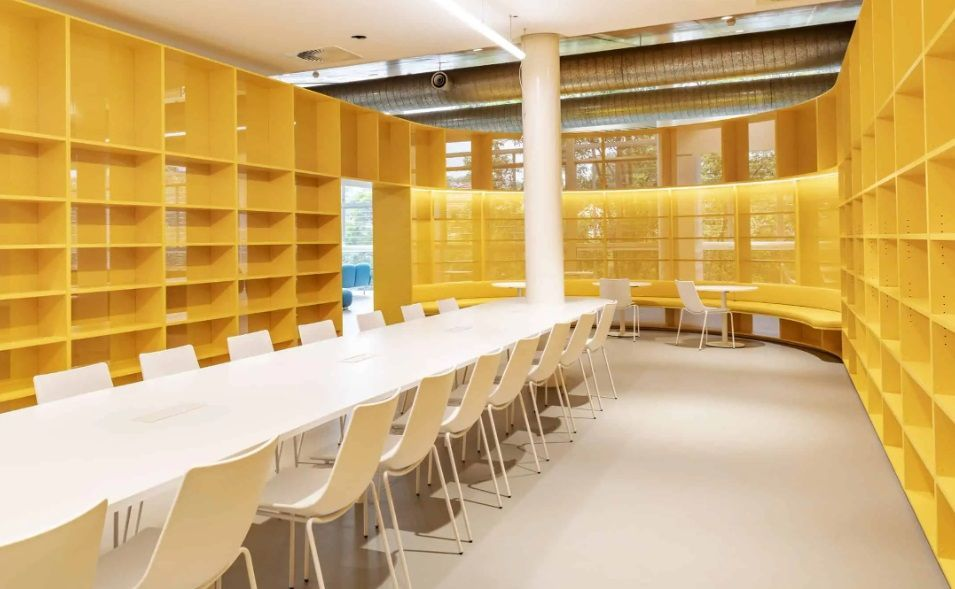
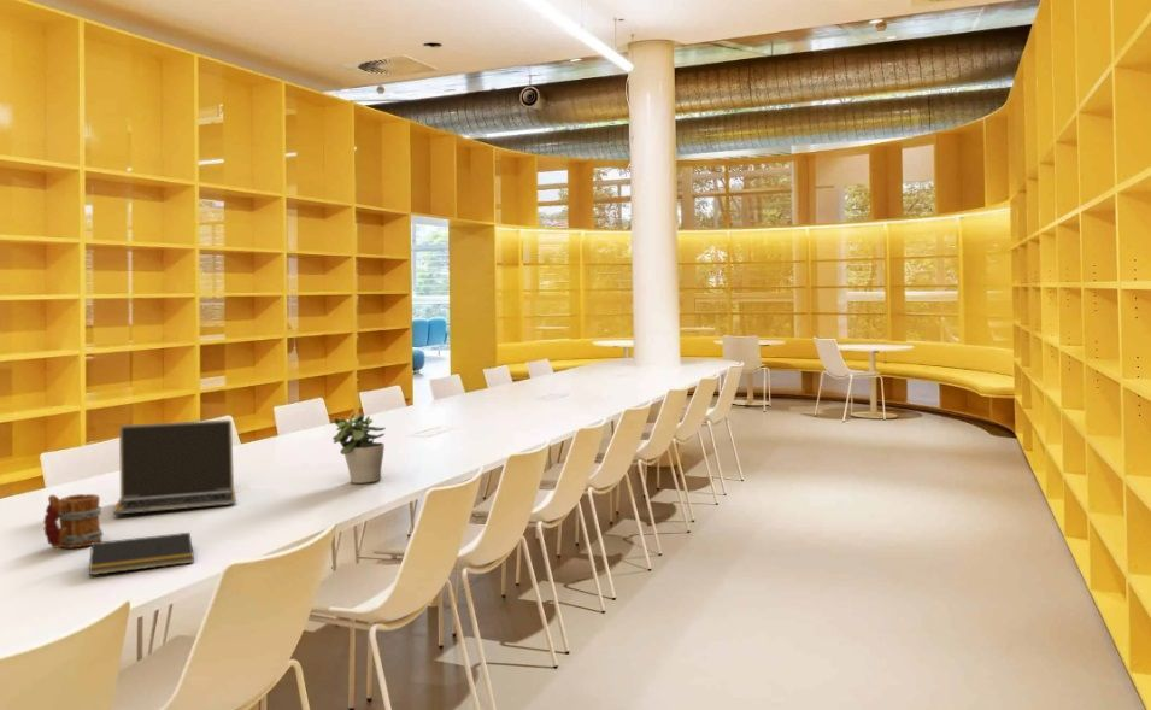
+ mug [42,493,105,550]
+ laptop [112,418,237,515]
+ potted plant [331,411,387,485]
+ notepad [88,532,195,576]
